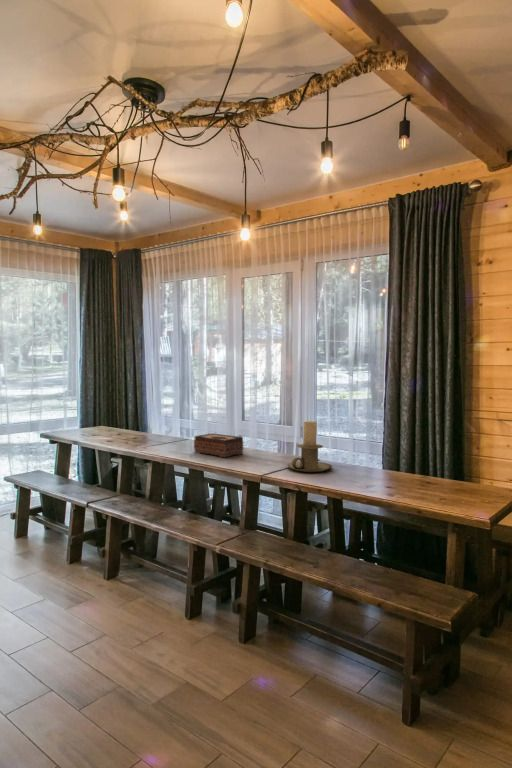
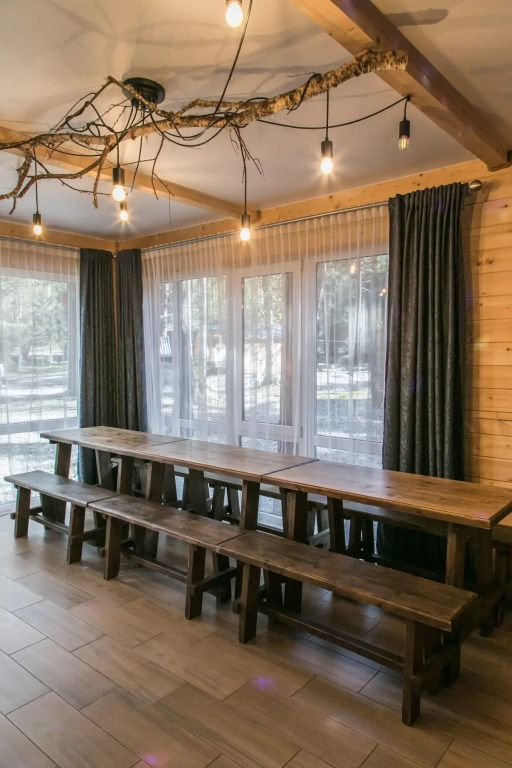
- tissue box [193,432,244,458]
- candle holder [286,420,333,473]
